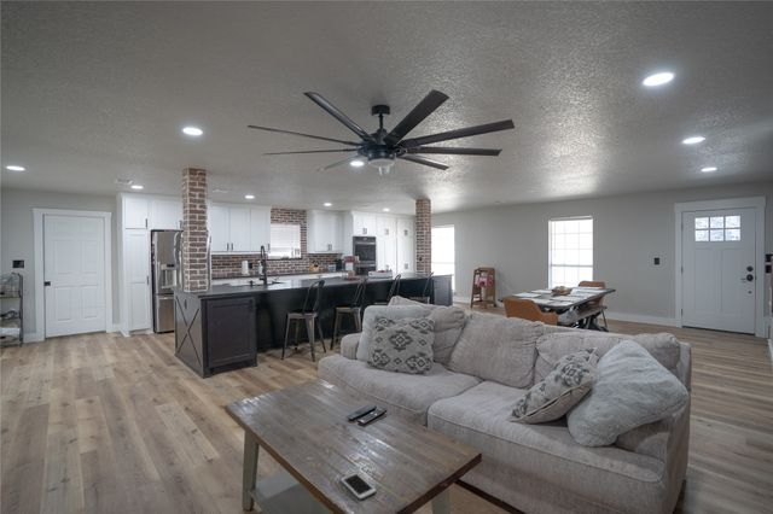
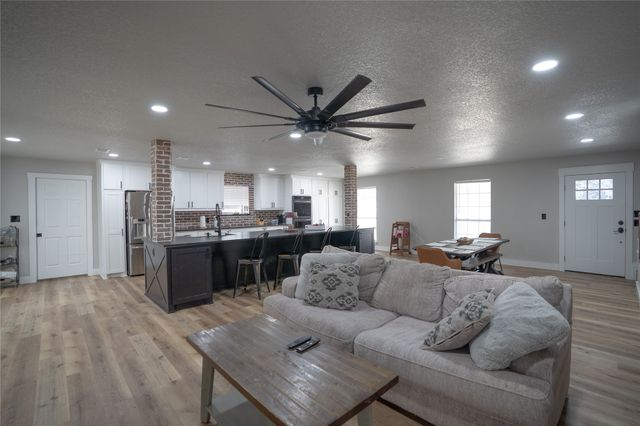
- cell phone [339,471,378,502]
